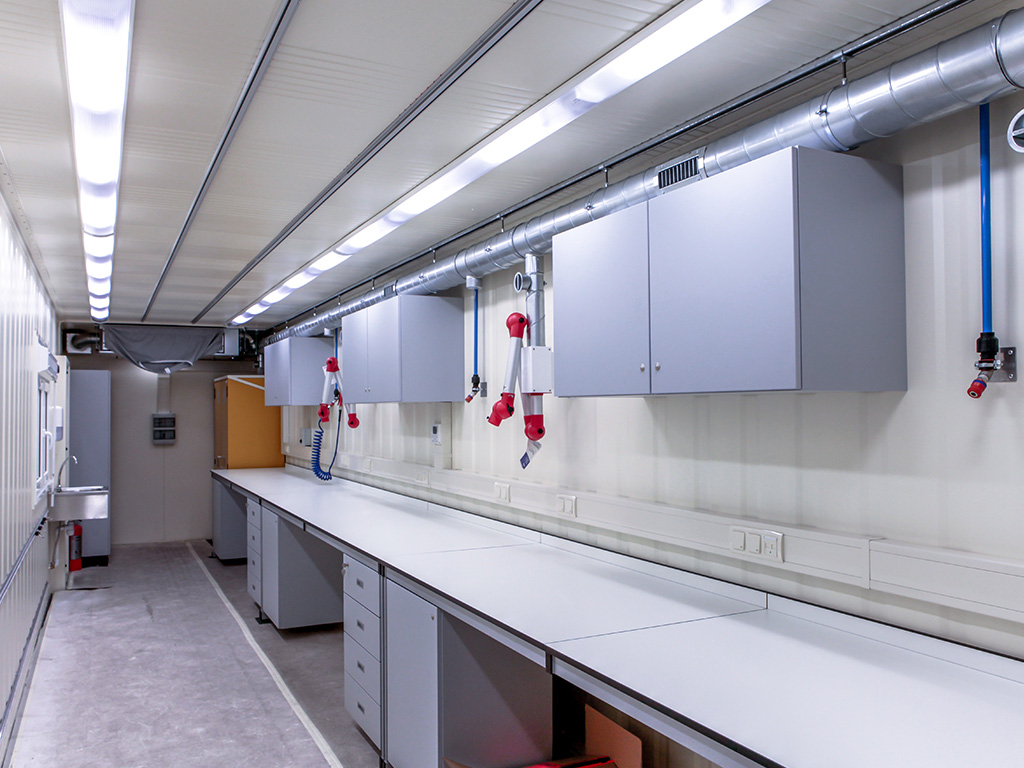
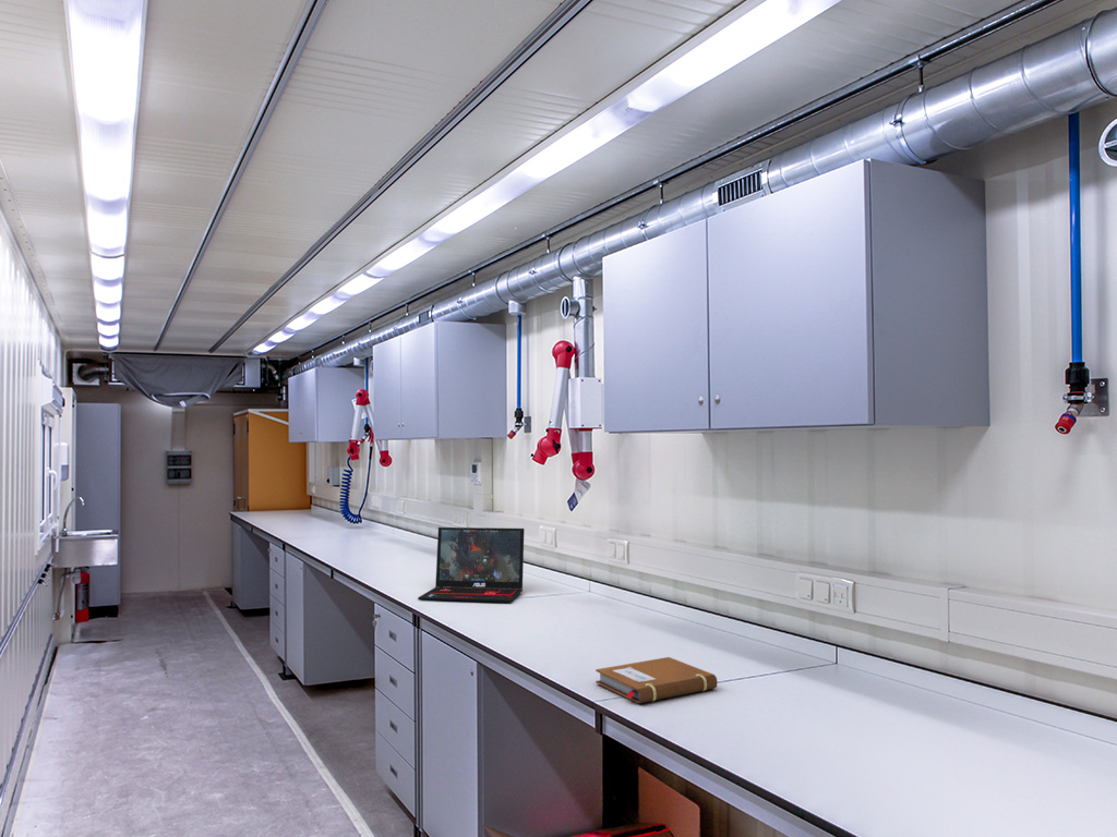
+ notebook [594,656,718,704]
+ laptop [417,526,526,604]
